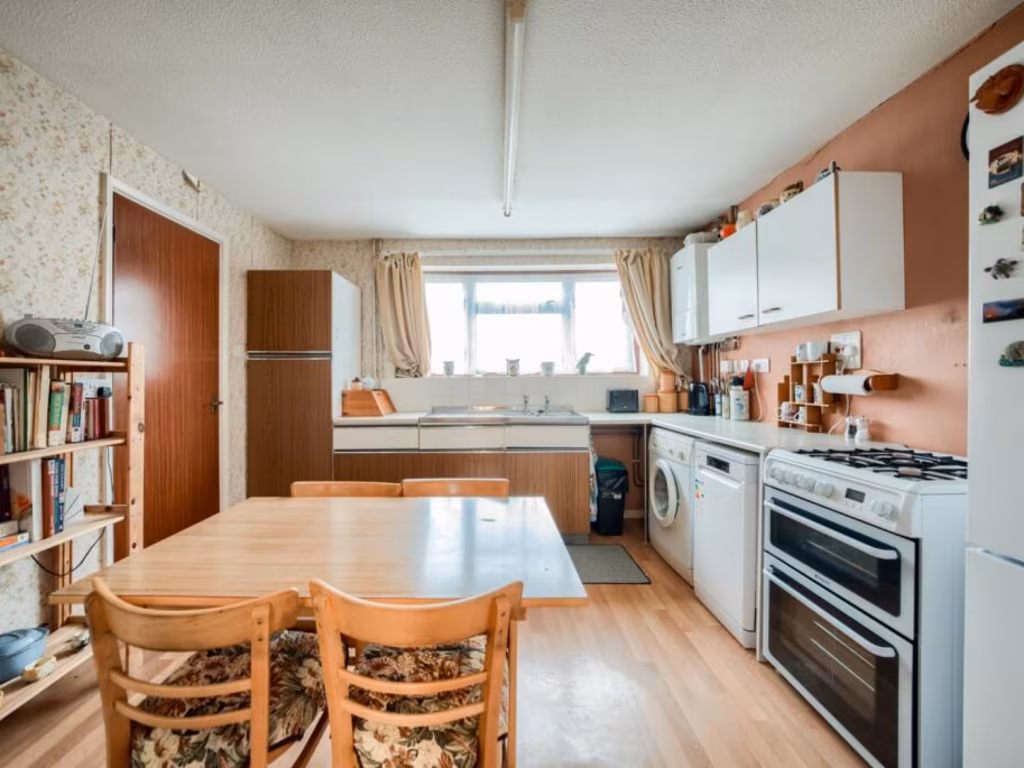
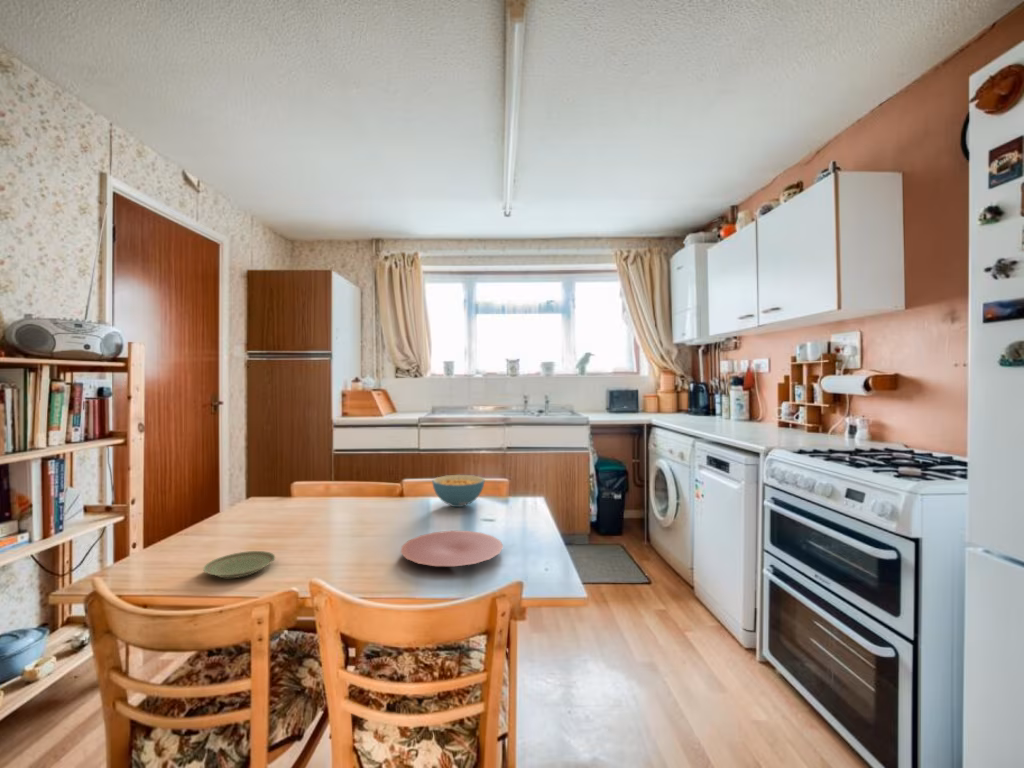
+ plate [400,530,504,567]
+ cereal bowl [431,474,486,508]
+ plate [202,550,276,579]
